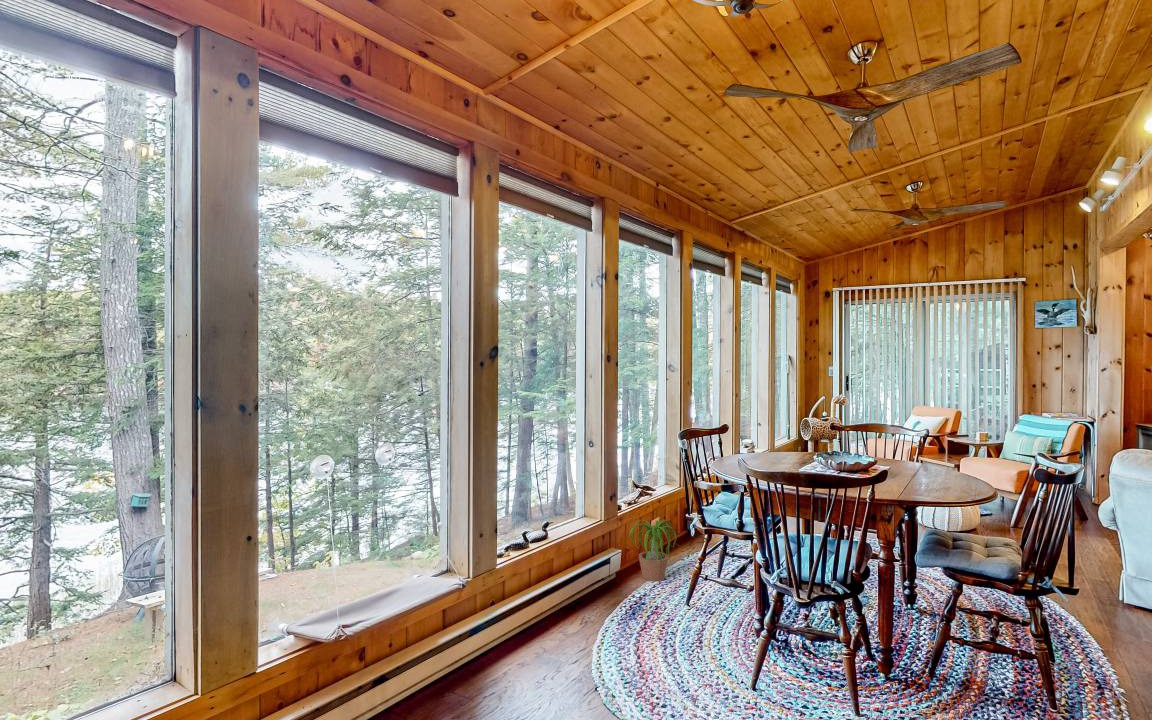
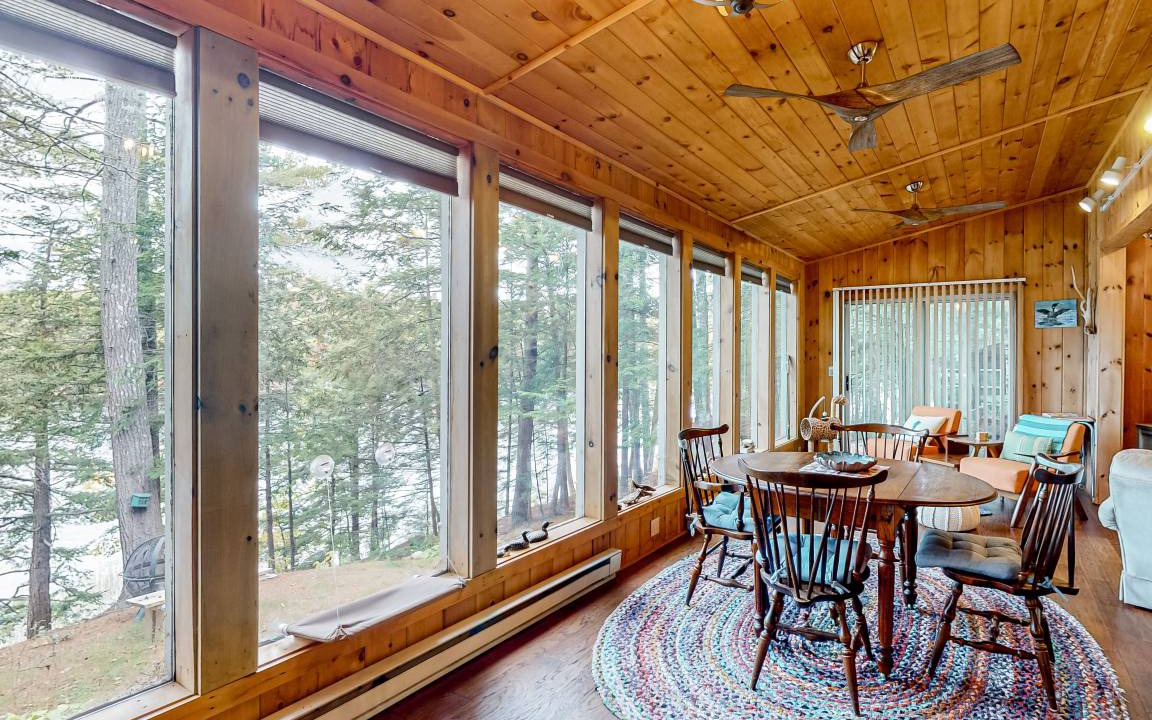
- potted plant [625,519,680,582]
